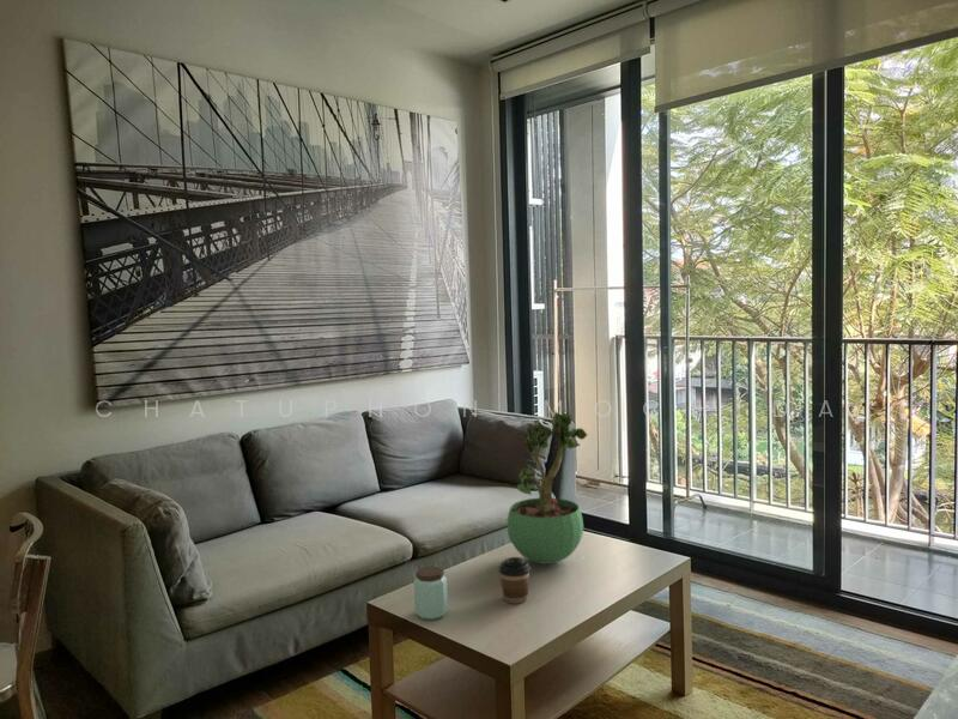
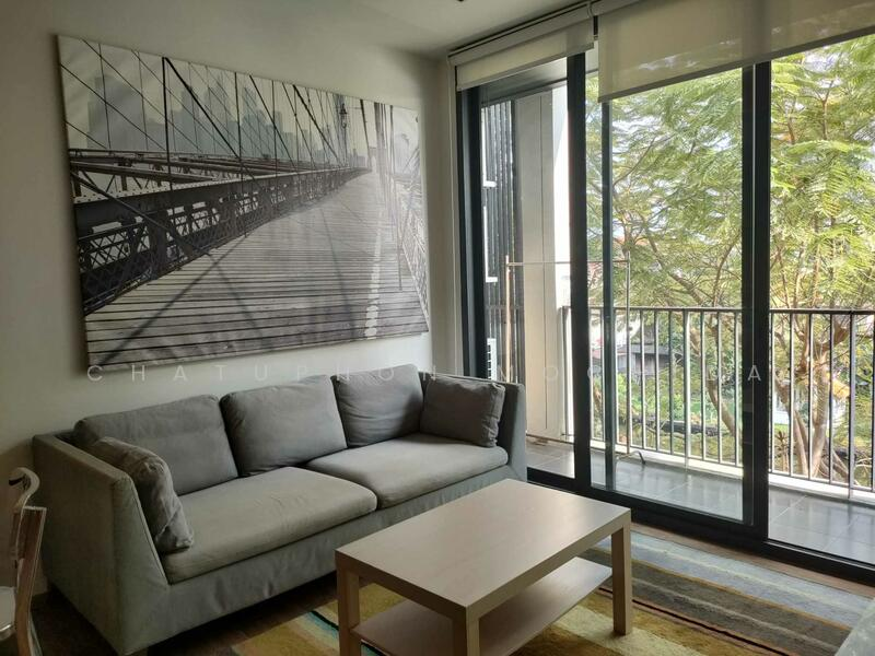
- potted plant [507,410,588,566]
- coffee cup [497,556,532,605]
- peanut butter [413,566,449,621]
